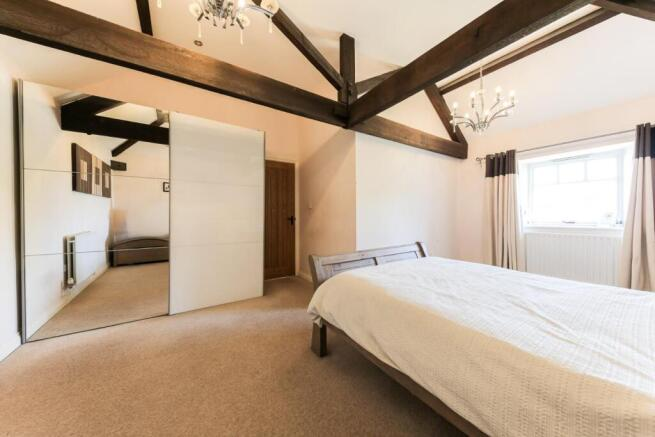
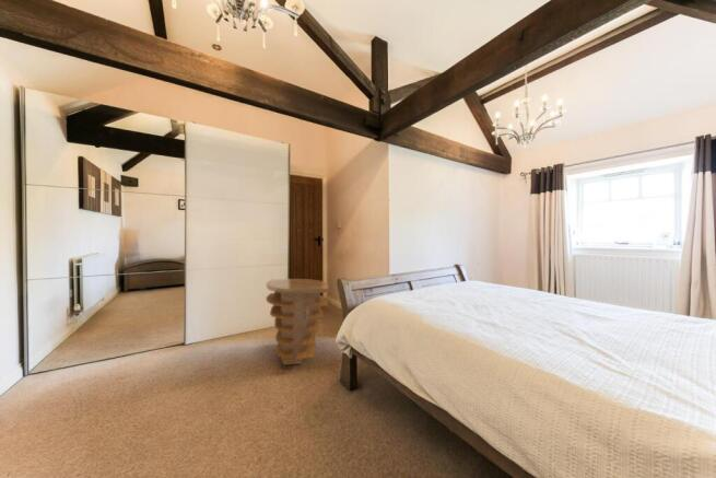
+ side table [265,278,329,366]
